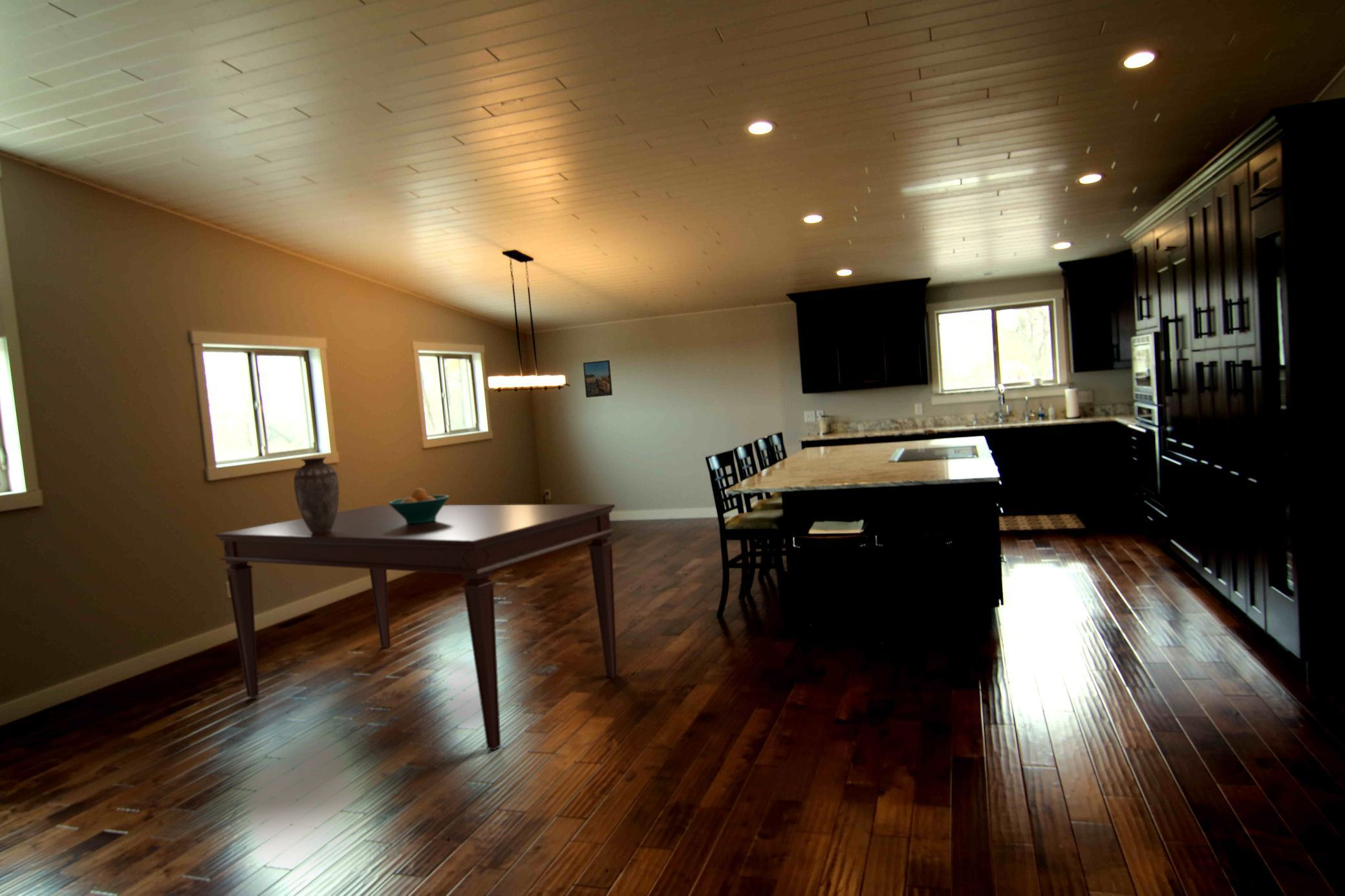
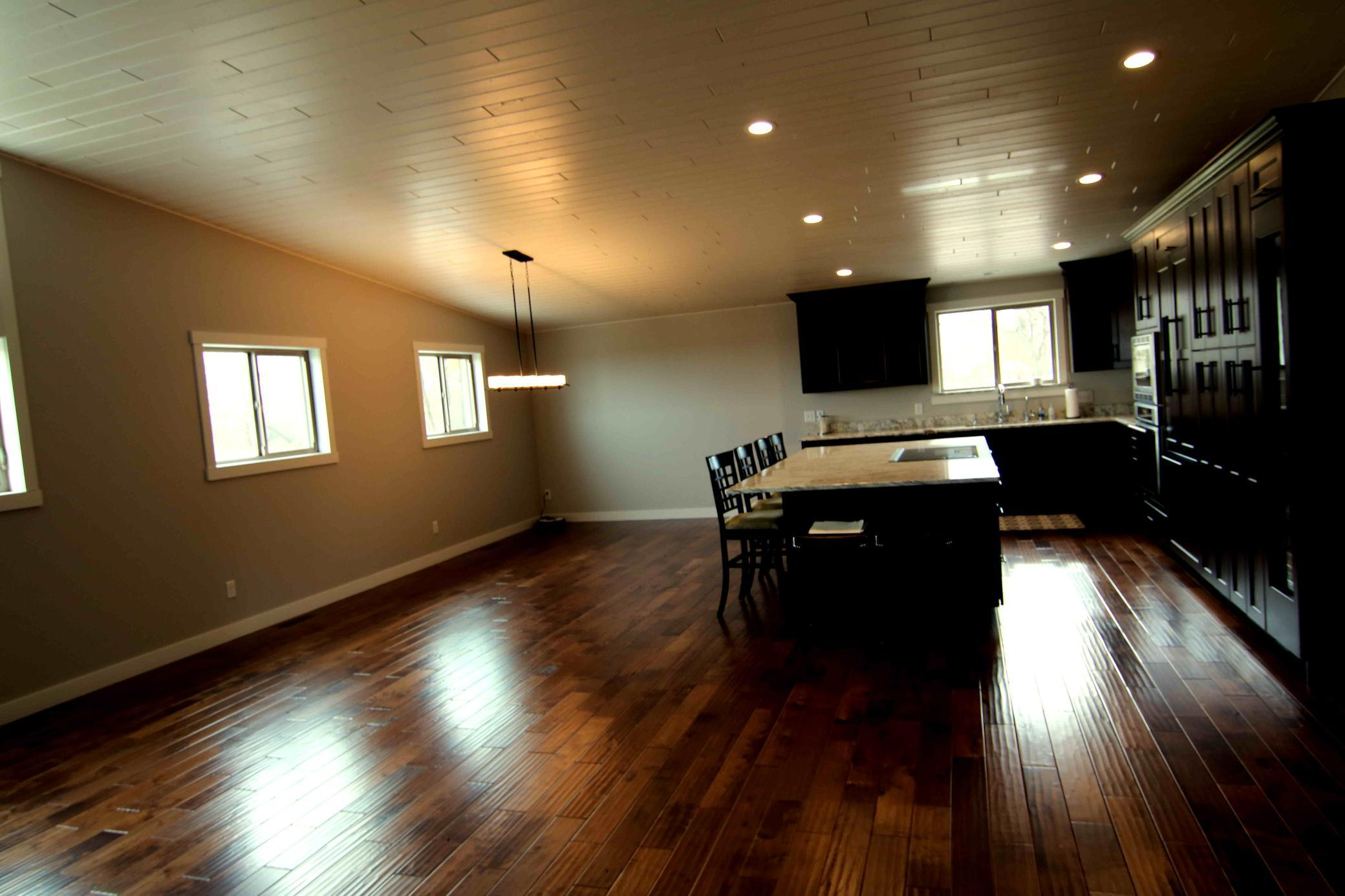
- vase [293,456,339,534]
- dining table [215,504,618,751]
- fruit bowl [387,487,450,524]
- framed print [583,359,613,398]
